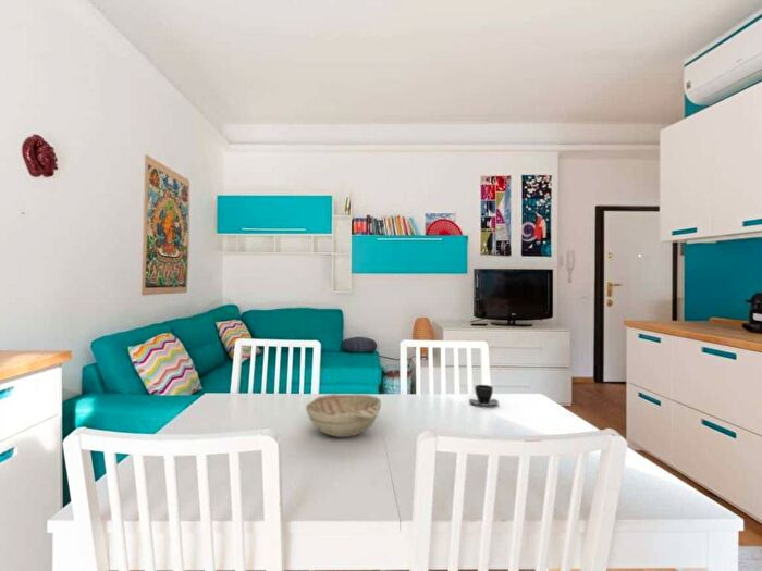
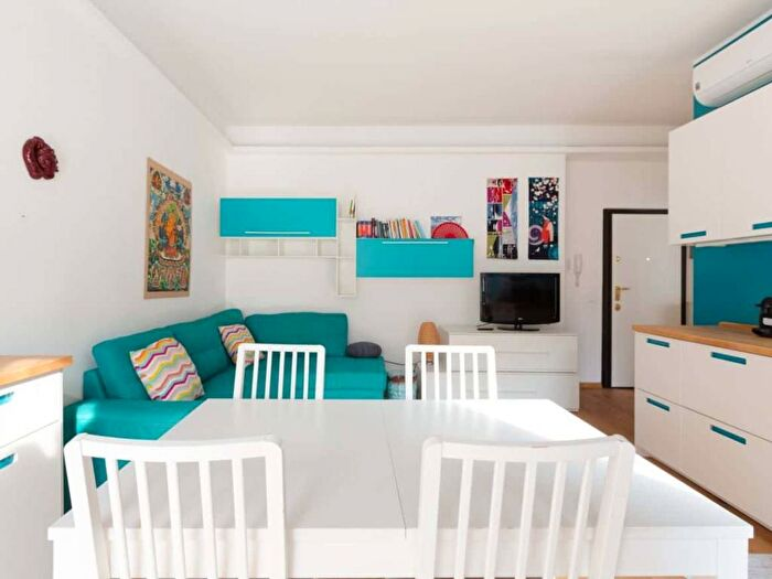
- teacup [468,384,500,407]
- decorative bowl [305,394,382,438]
